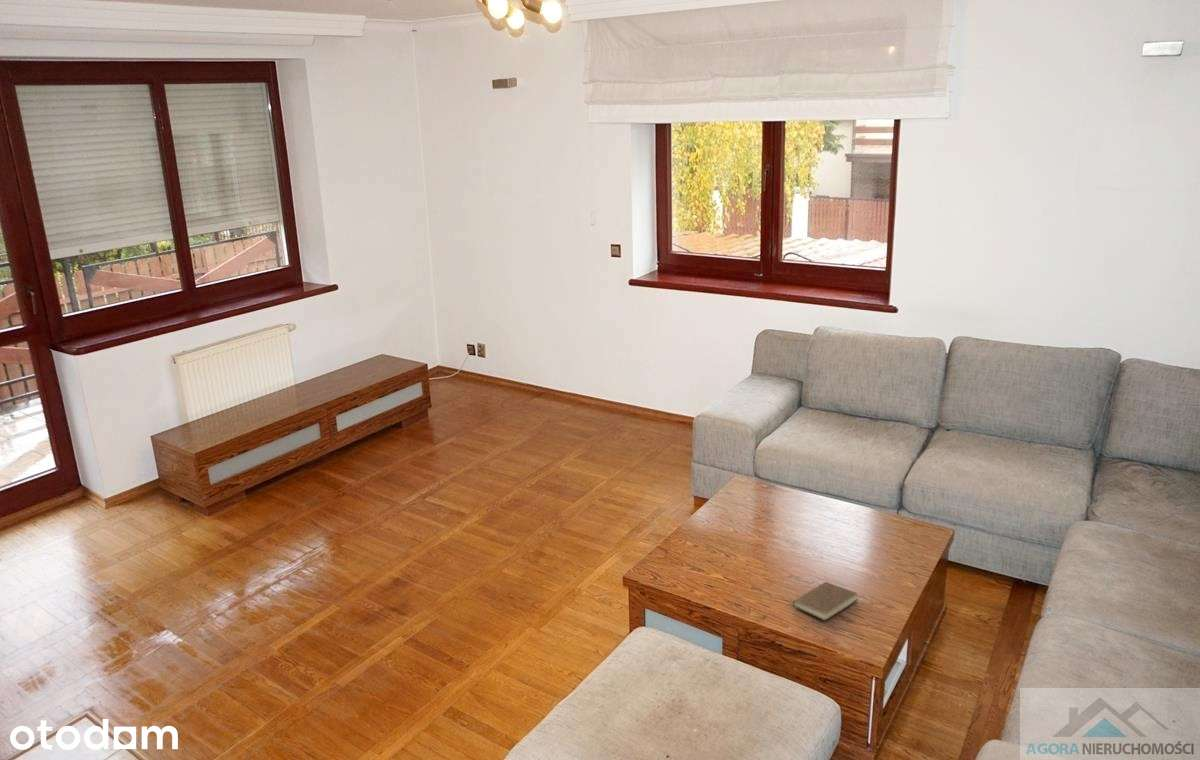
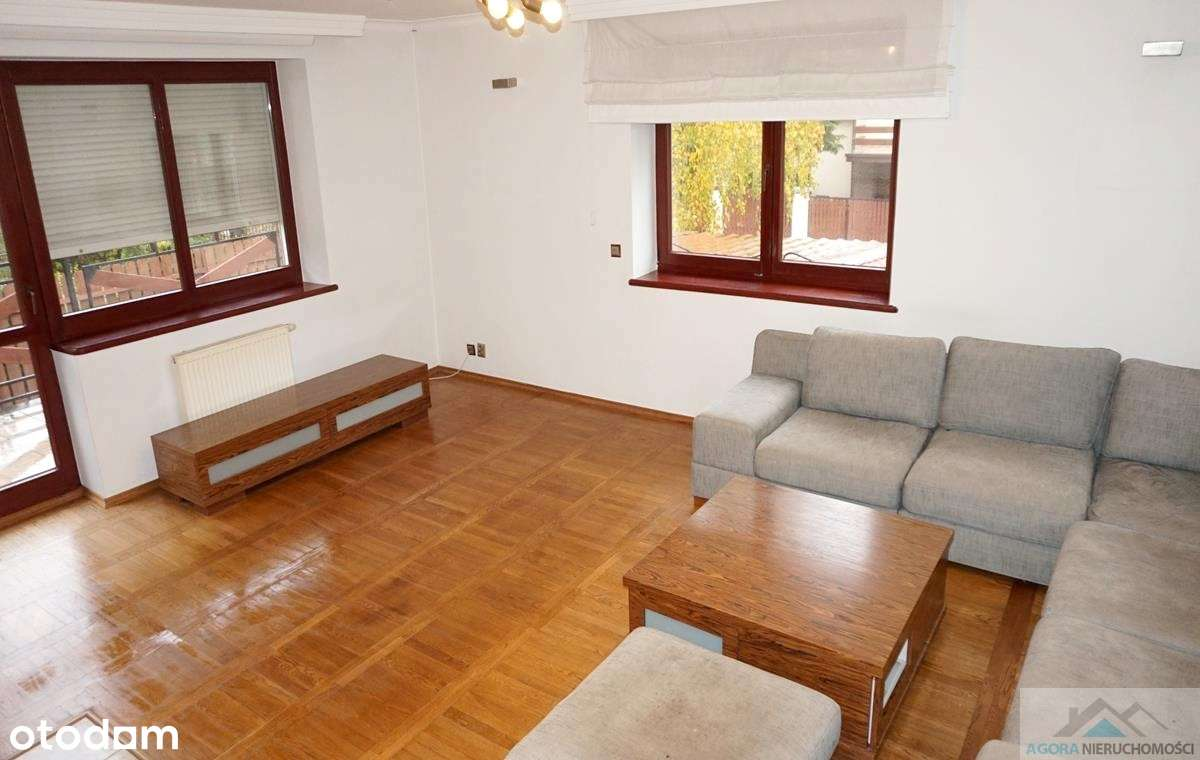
- book [783,581,858,621]
